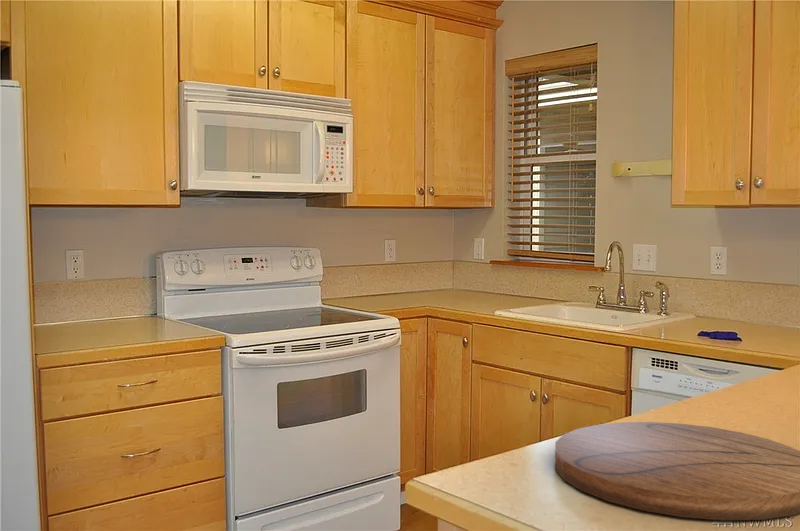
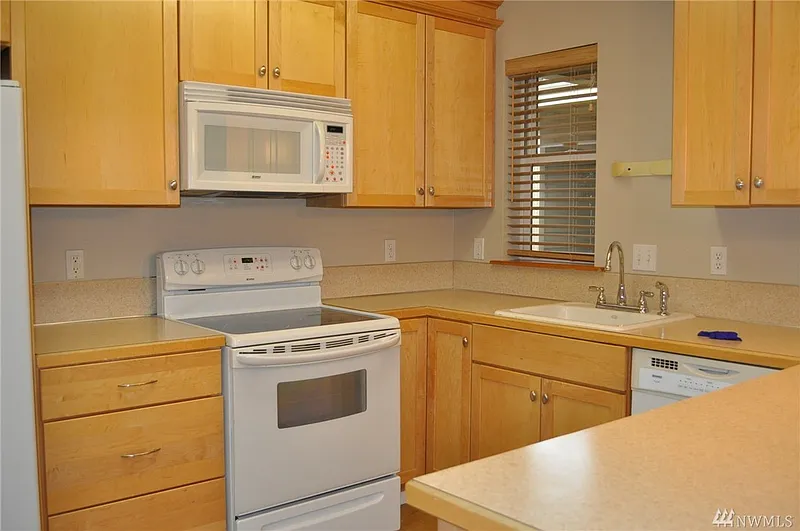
- cutting board [554,421,800,521]
